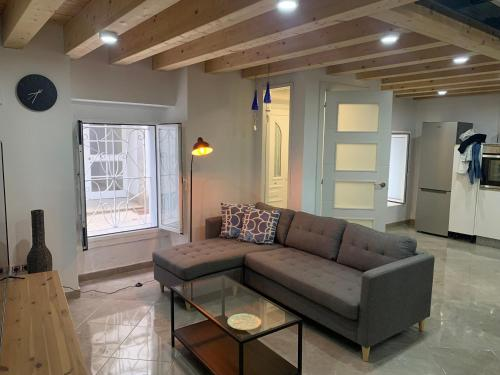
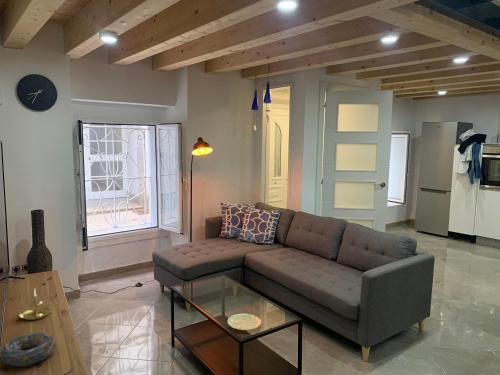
+ decorative bowl [0,331,57,368]
+ candle holder [19,287,57,321]
